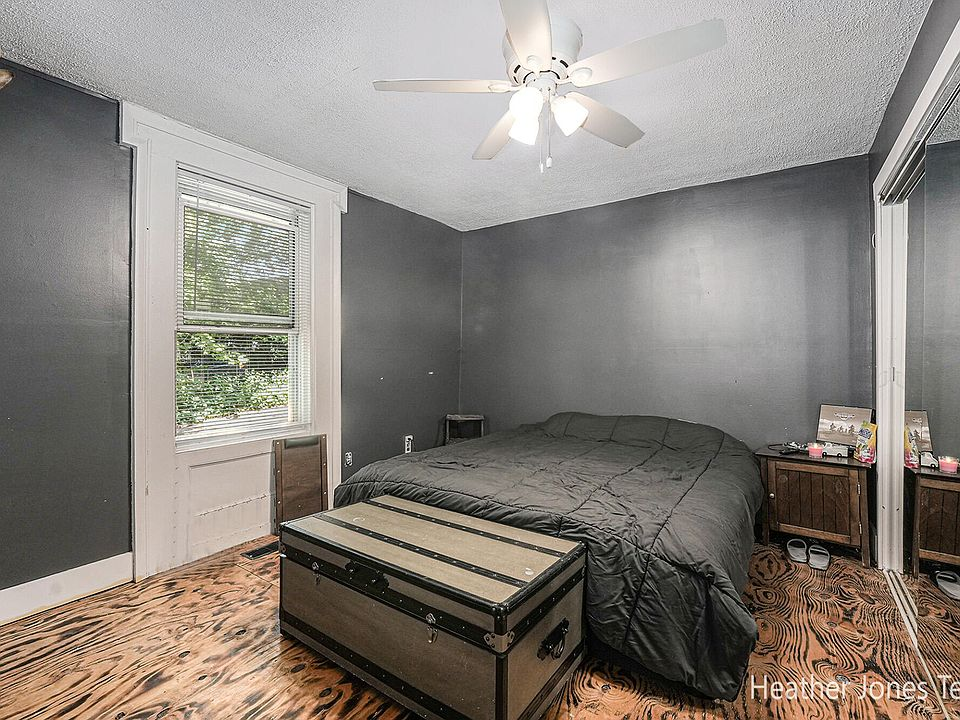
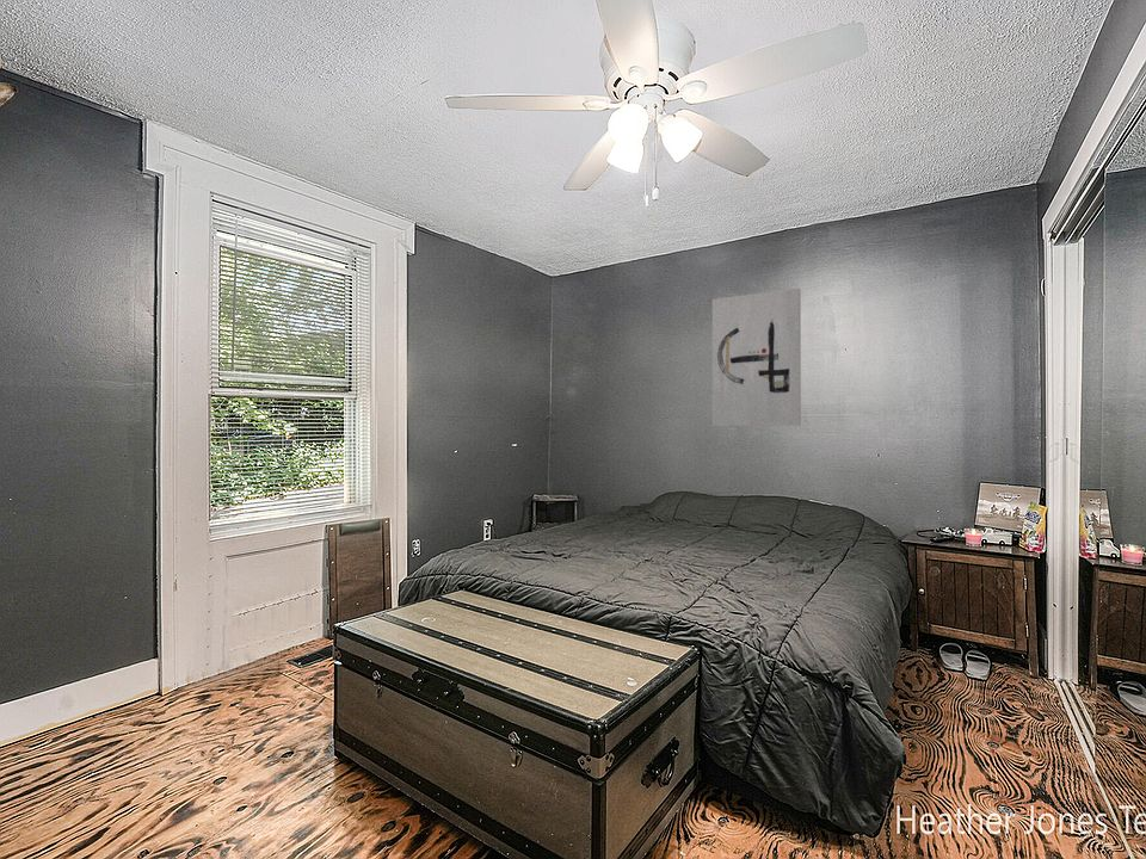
+ wall art [711,288,802,427]
